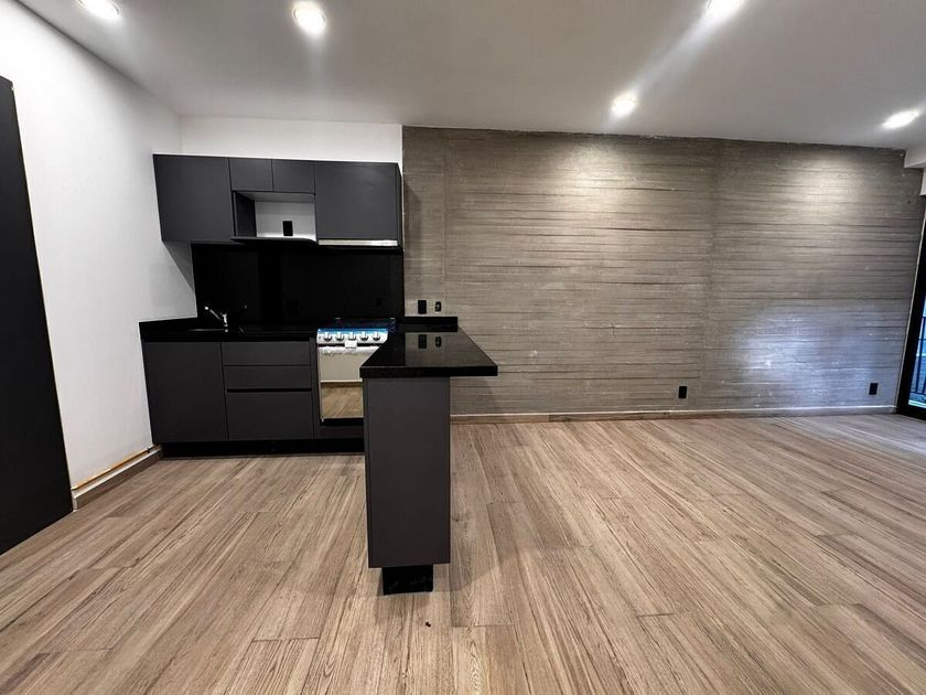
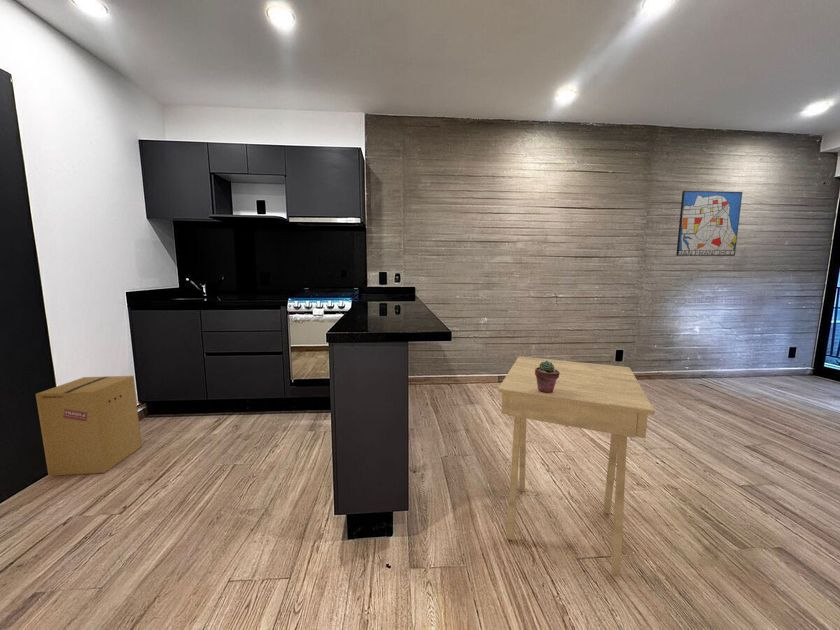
+ potted succulent [535,361,560,393]
+ cardboard box [35,375,143,477]
+ side table [497,355,656,576]
+ wall art [675,190,743,257]
